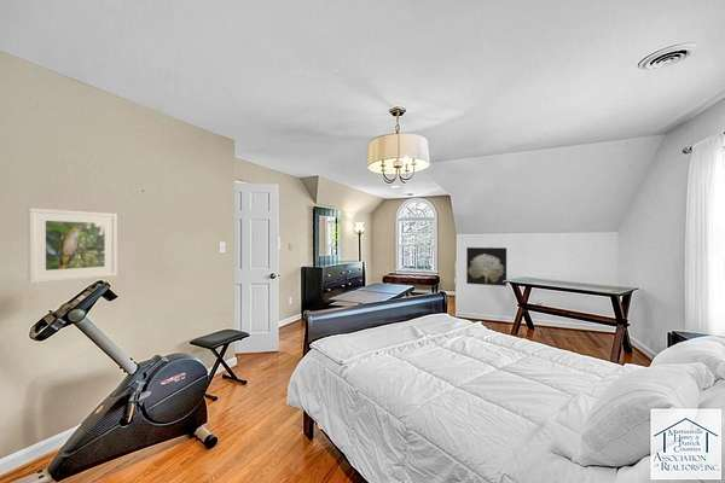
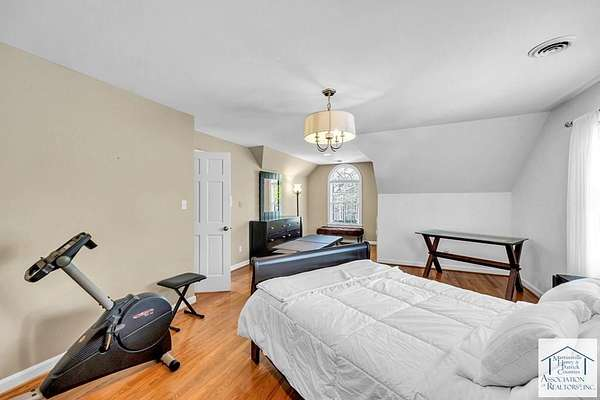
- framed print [27,206,118,285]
- wall art [465,246,507,287]
